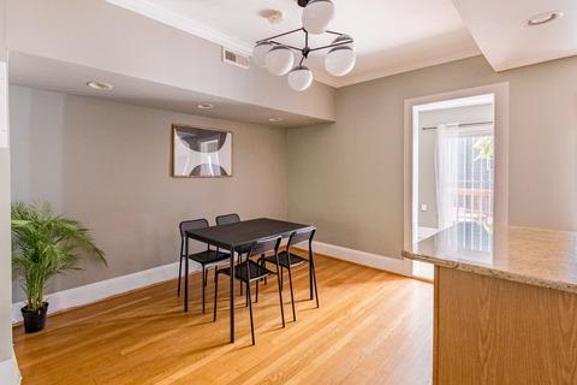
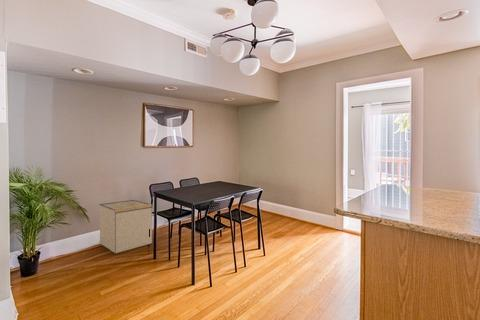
+ storage bin [98,199,153,254]
